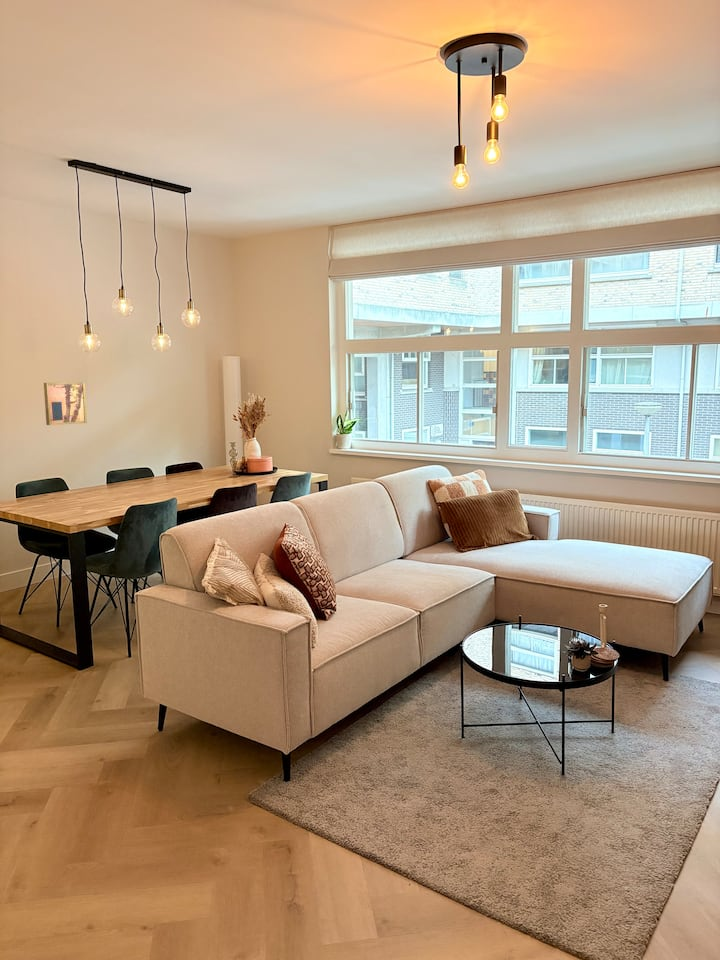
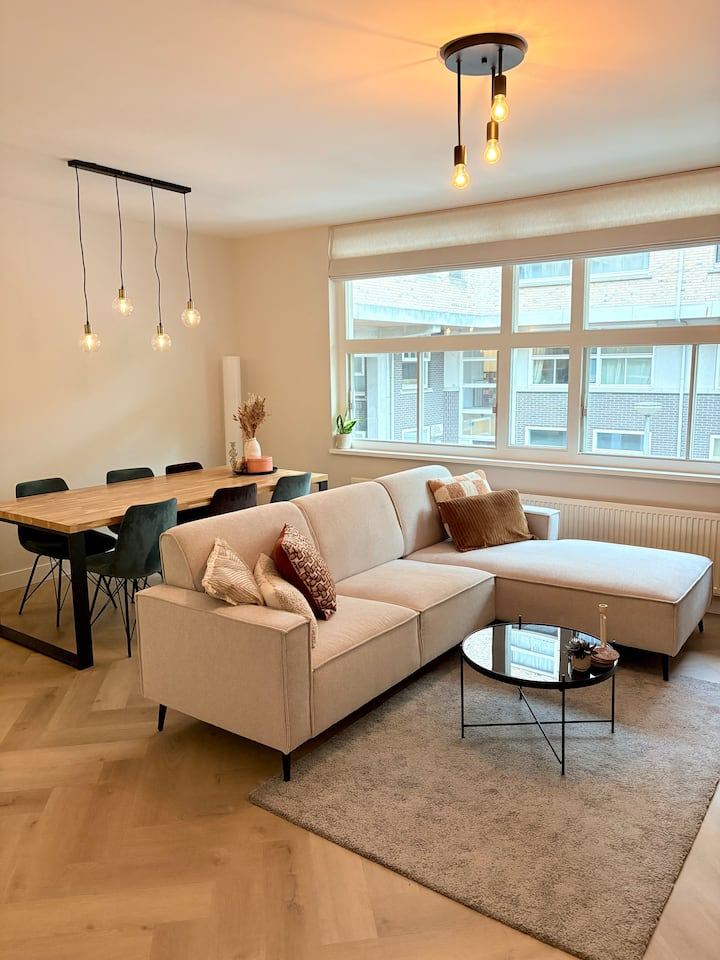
- wall art [43,381,88,426]
